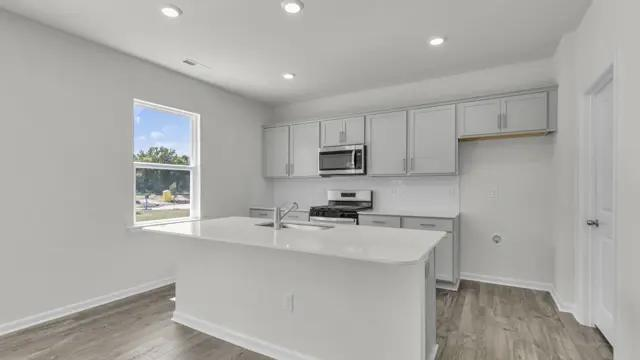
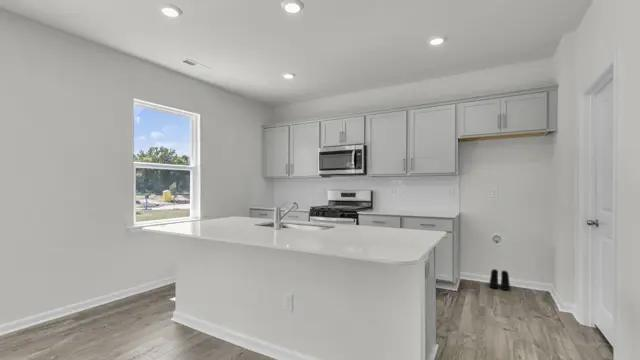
+ boots [488,268,511,291]
